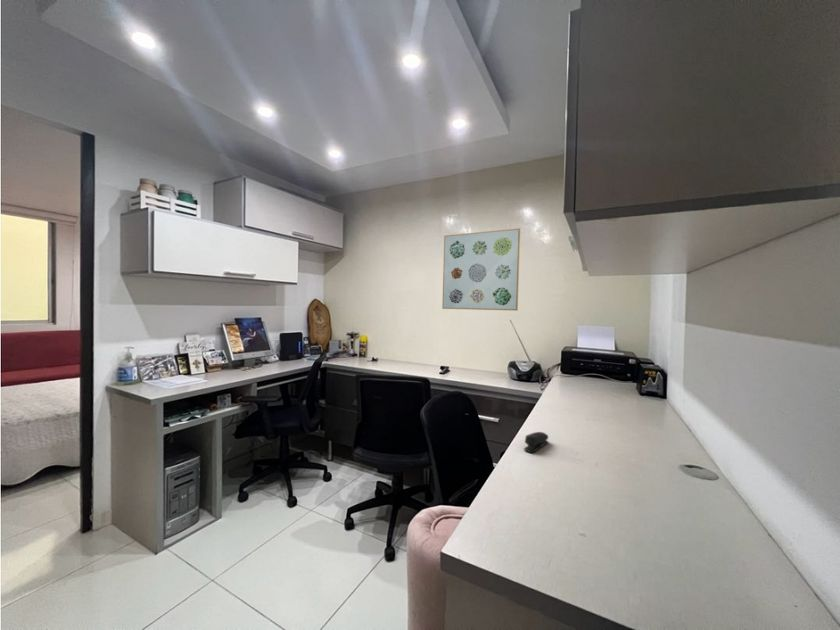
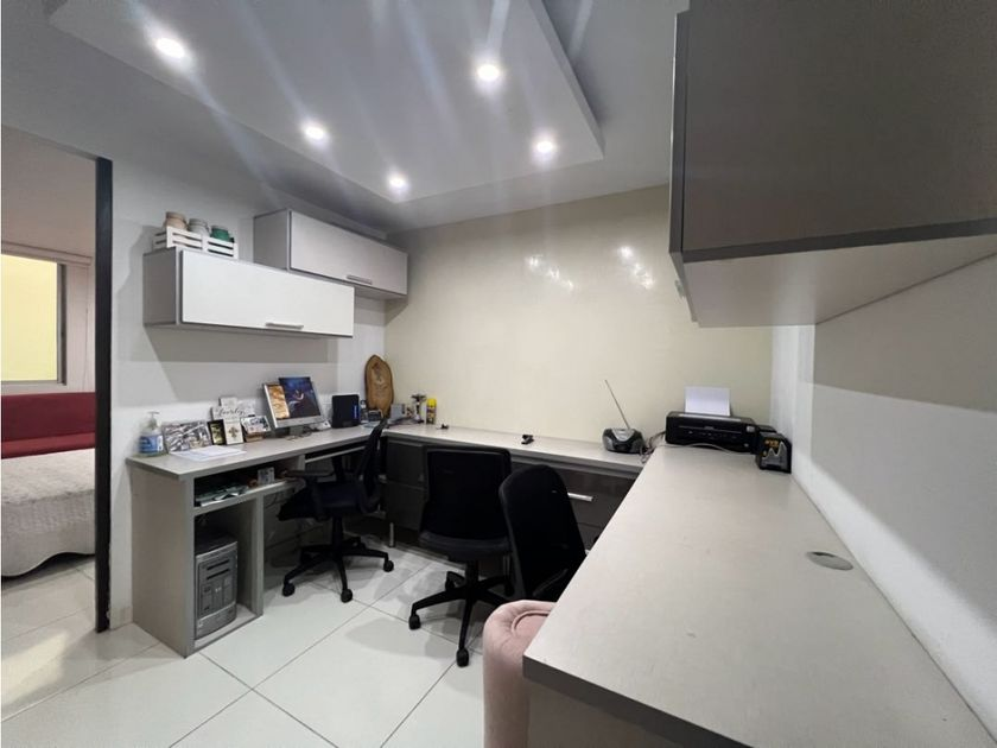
- stapler [523,431,549,453]
- wall art [441,227,521,312]
